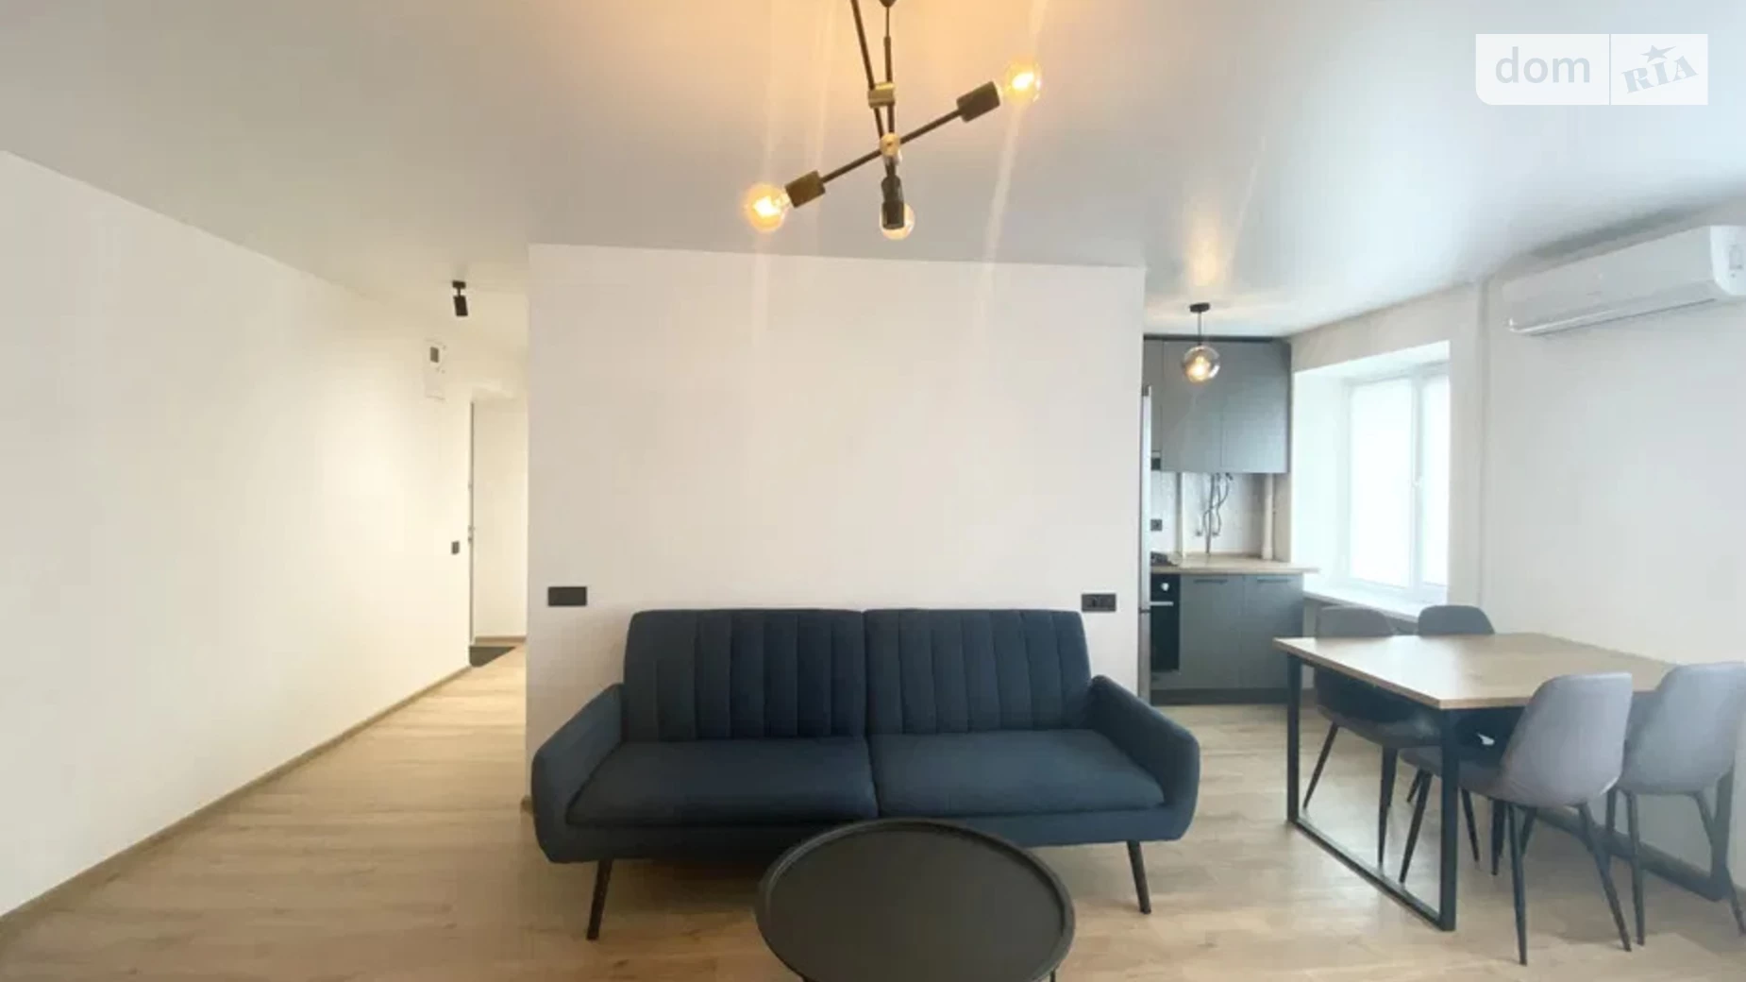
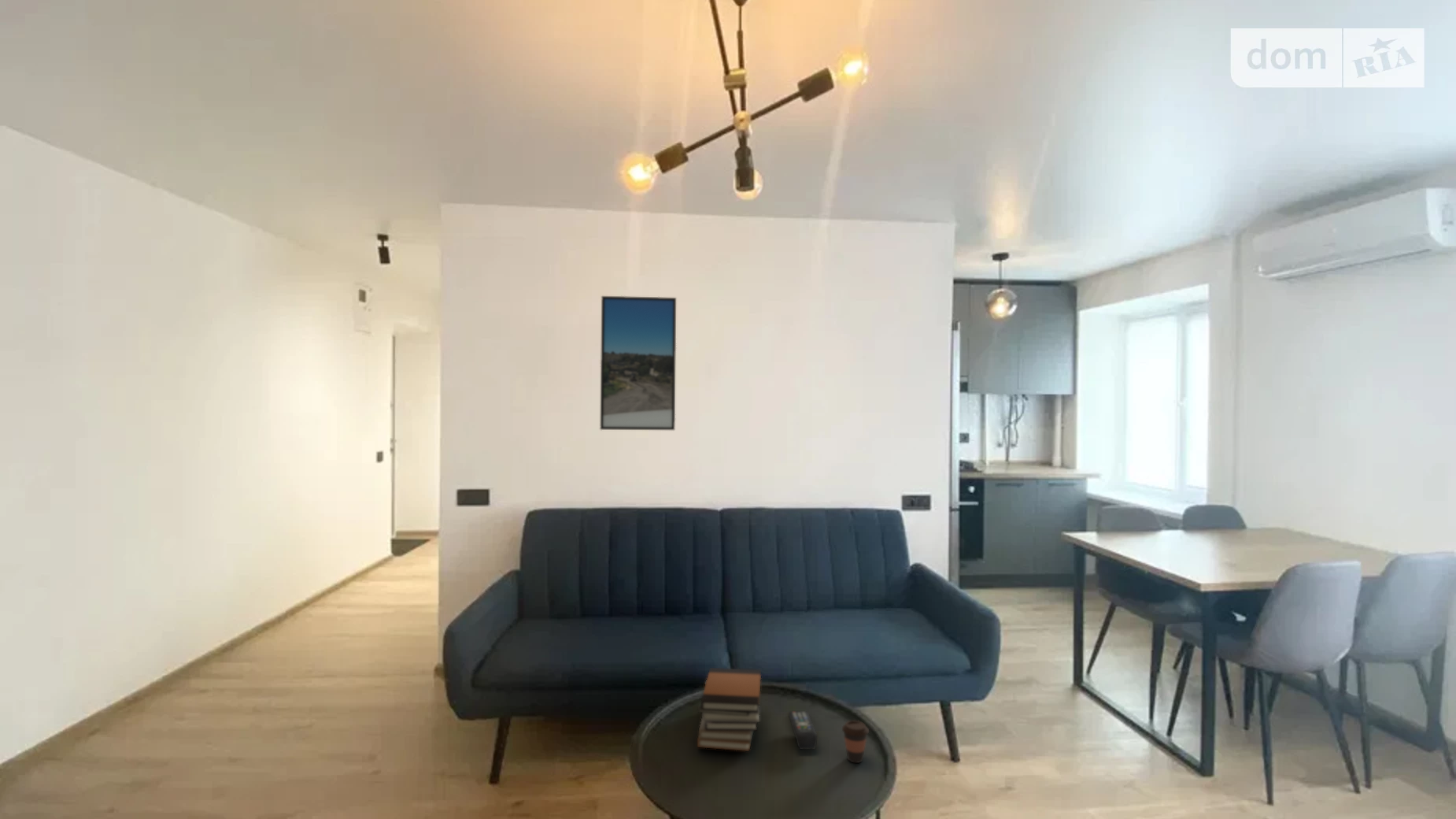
+ book stack [697,667,762,752]
+ coffee cup [841,720,870,764]
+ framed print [599,295,677,431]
+ remote control [788,710,818,750]
